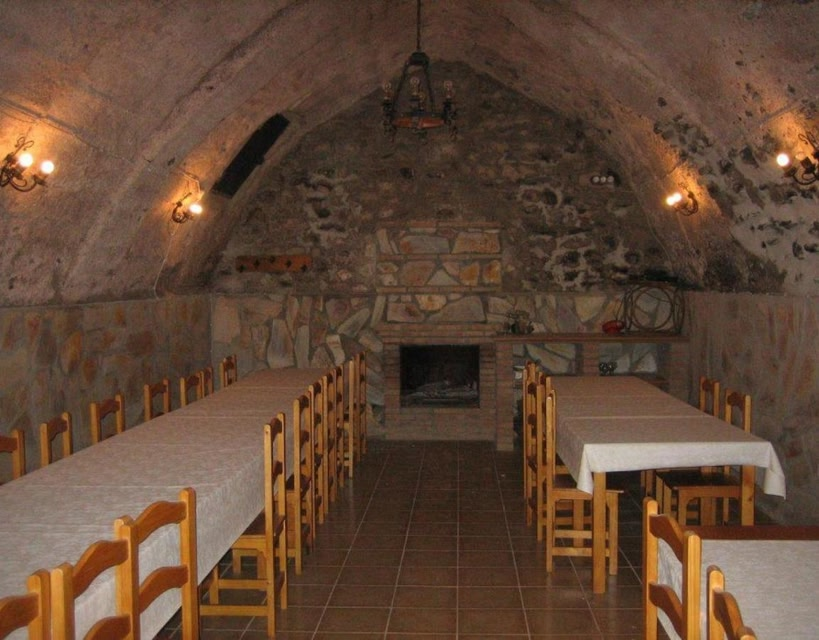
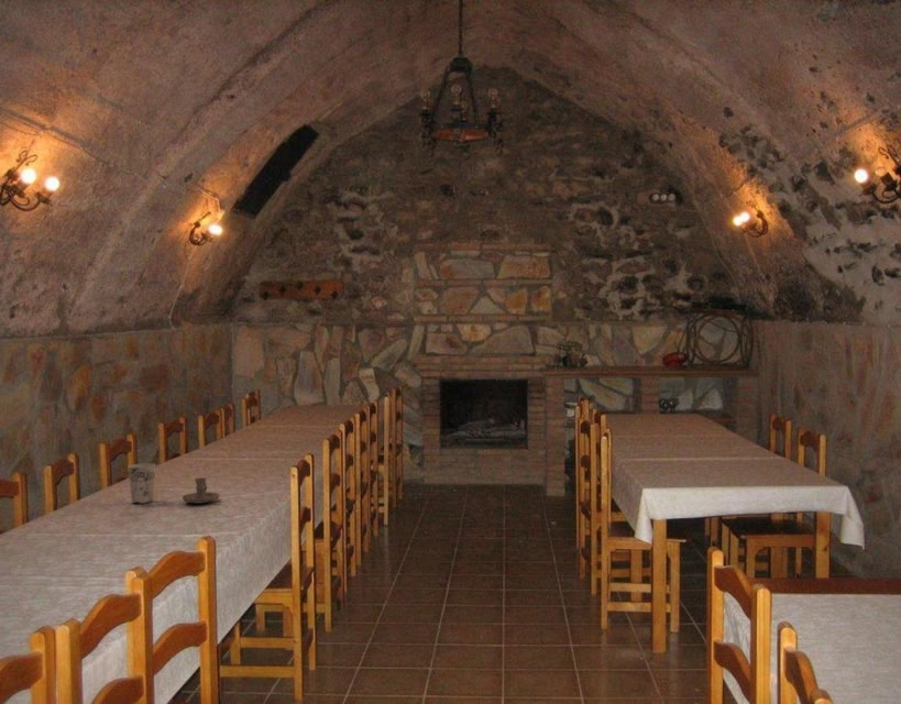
+ cup [127,462,157,505]
+ candle holder [182,476,220,504]
